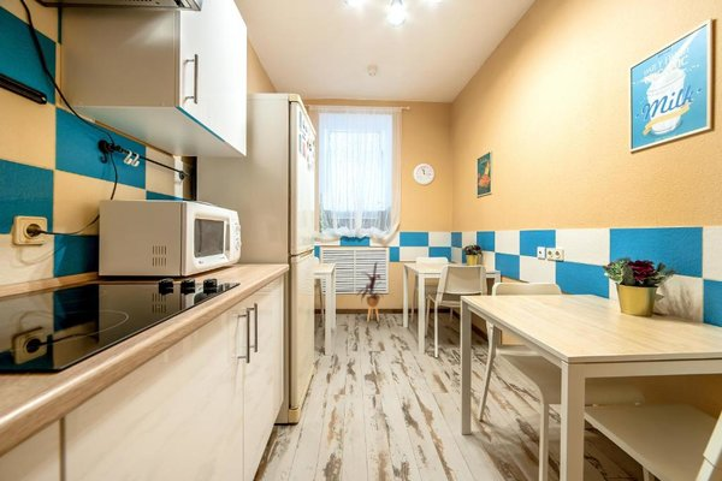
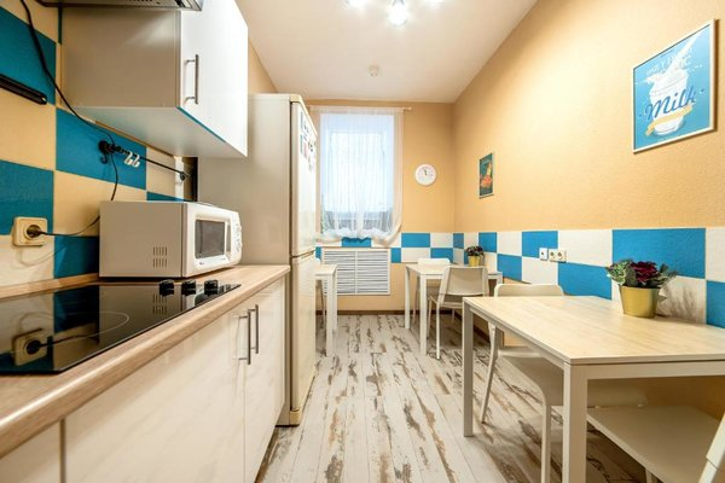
- house plant [356,261,385,322]
